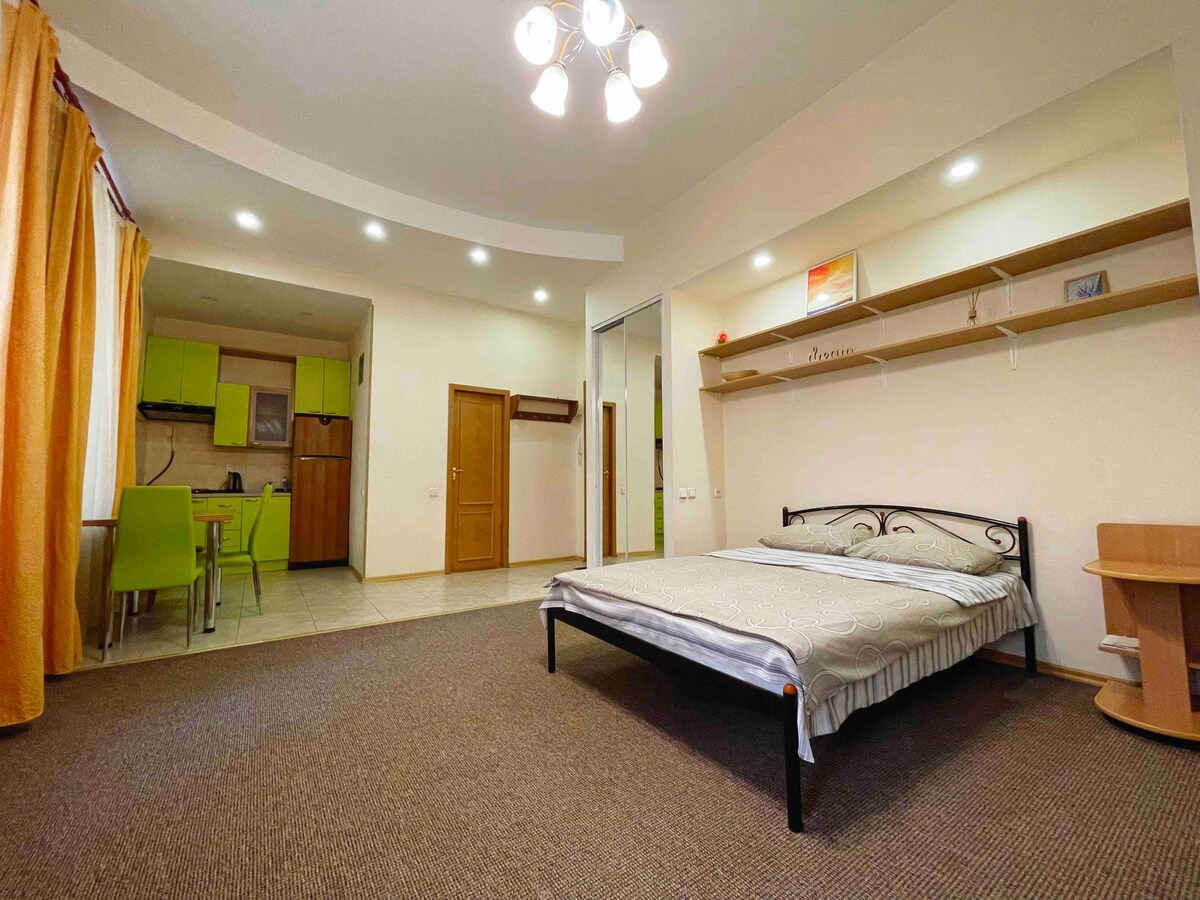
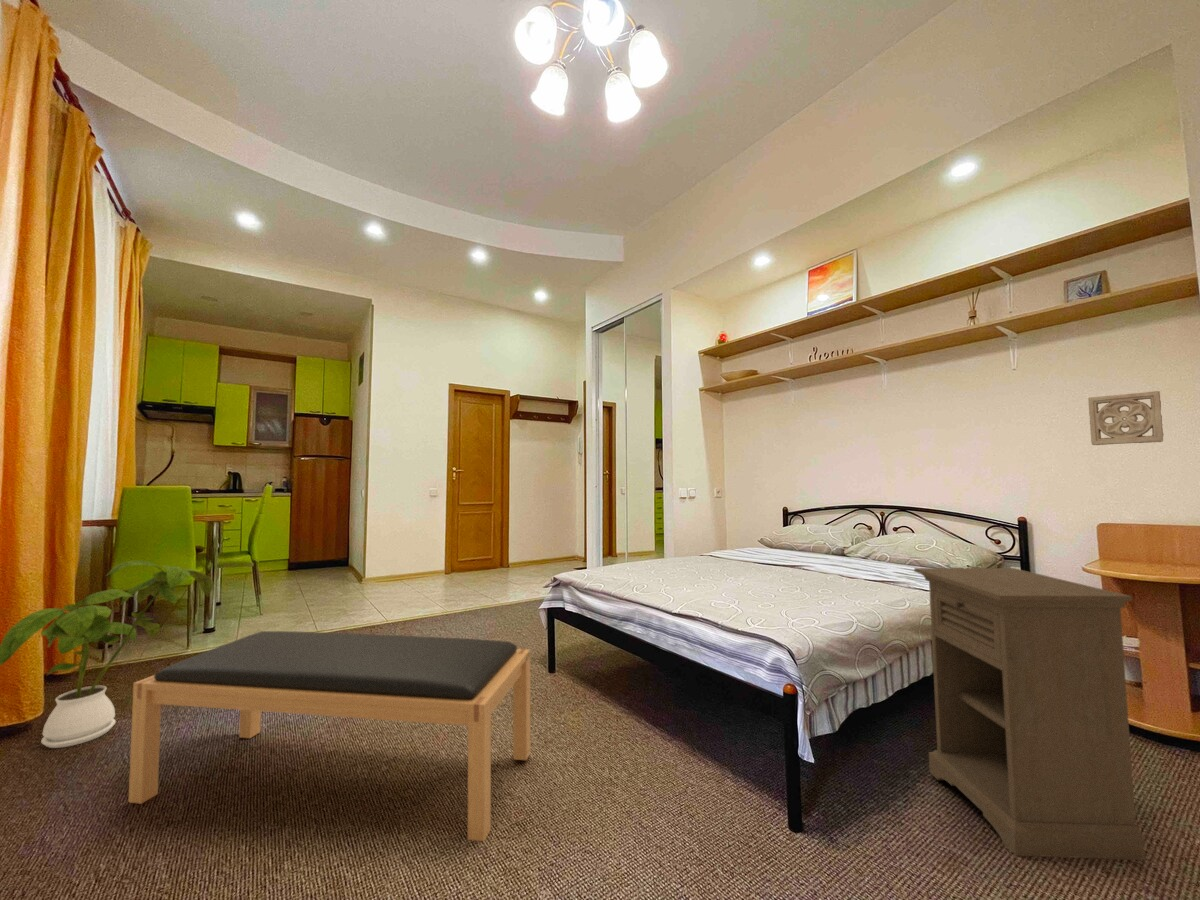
+ nightstand [913,567,1146,861]
+ house plant [0,560,214,749]
+ wall ornament [1087,390,1165,446]
+ bench [127,630,532,842]
